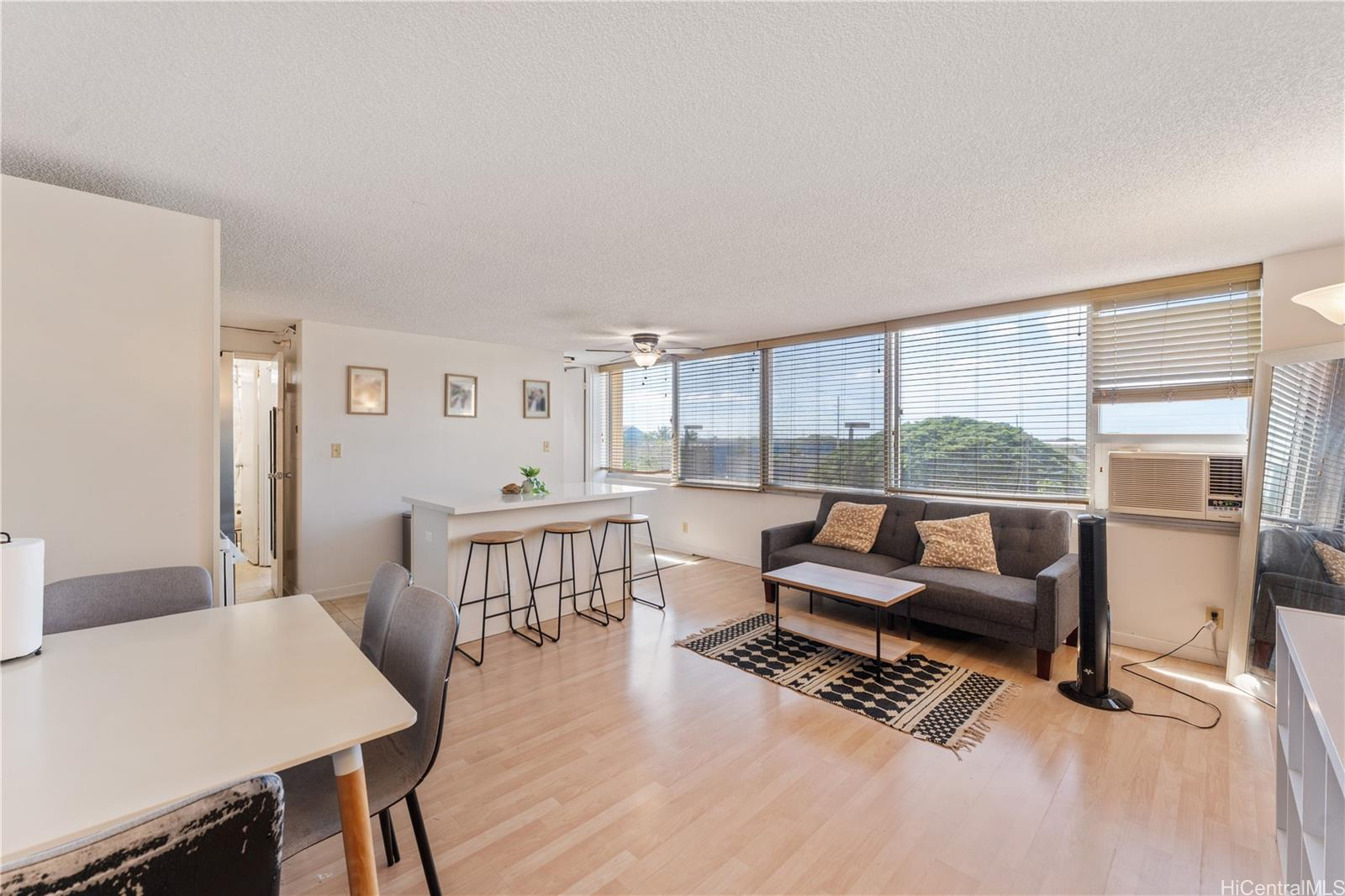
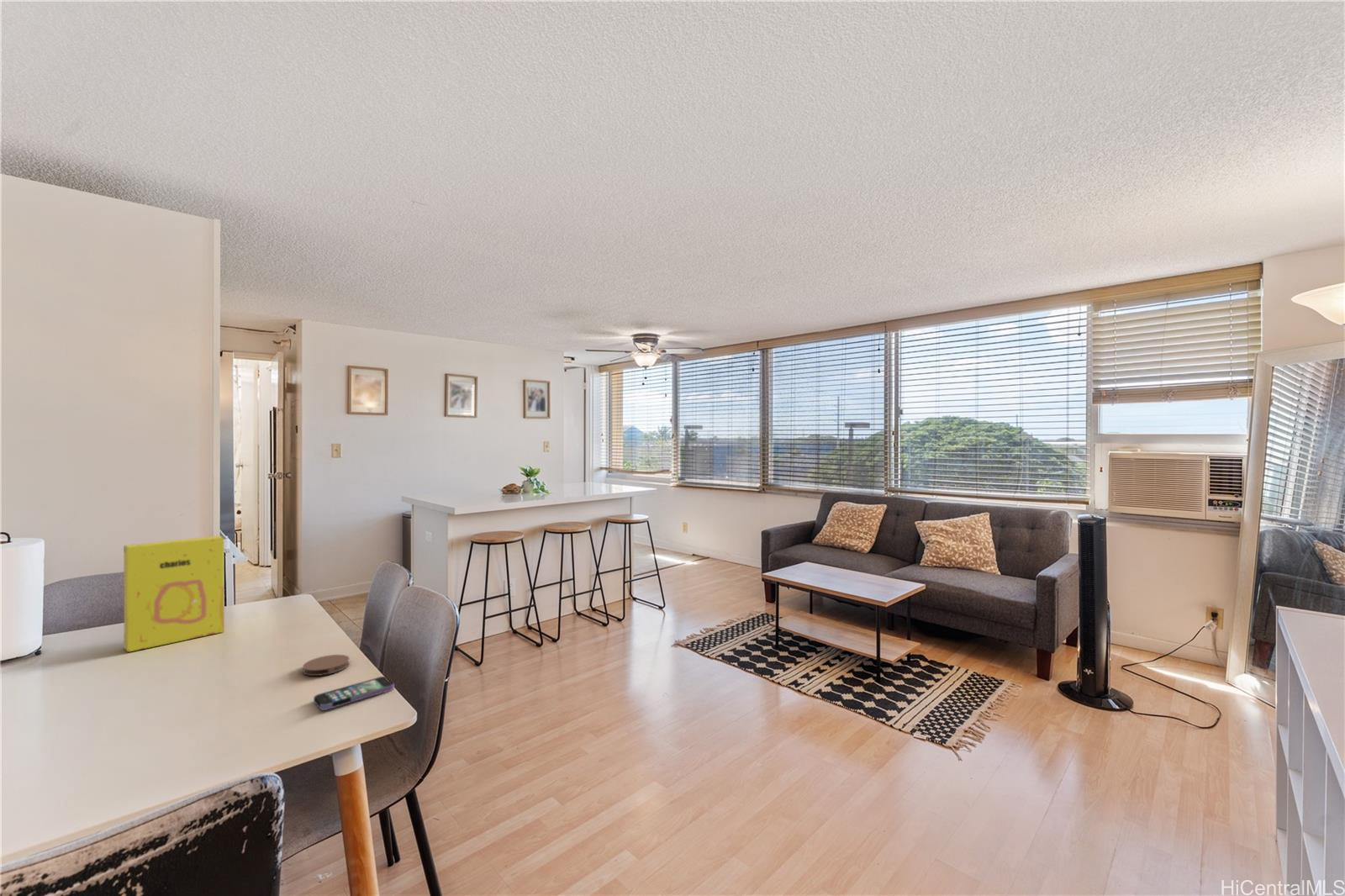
+ coaster [302,654,351,677]
+ cereal box [123,535,225,653]
+ smartphone [313,676,395,711]
